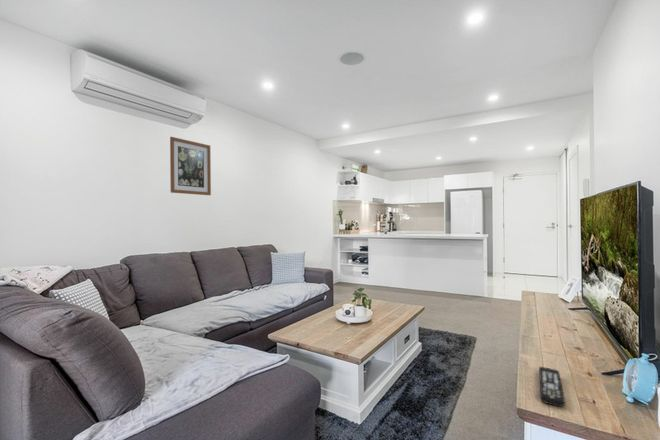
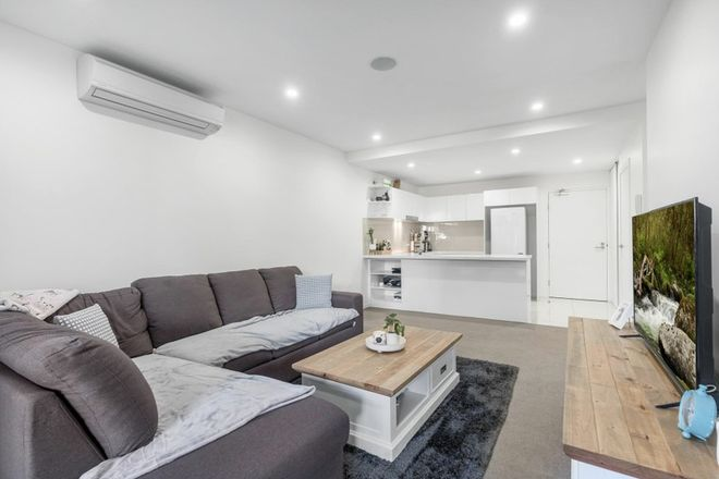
- remote control [538,366,566,408]
- wall art [169,136,212,196]
